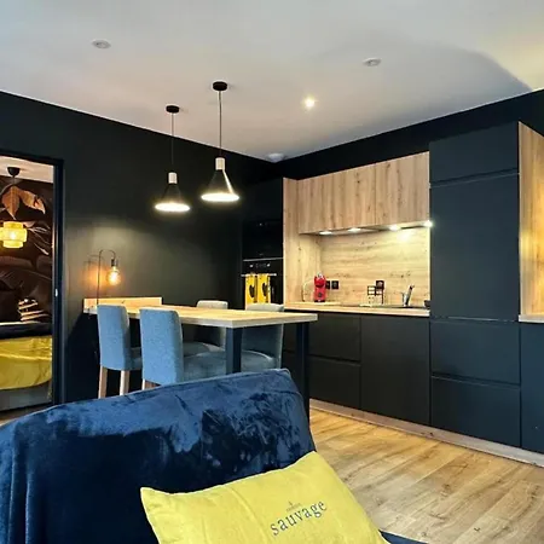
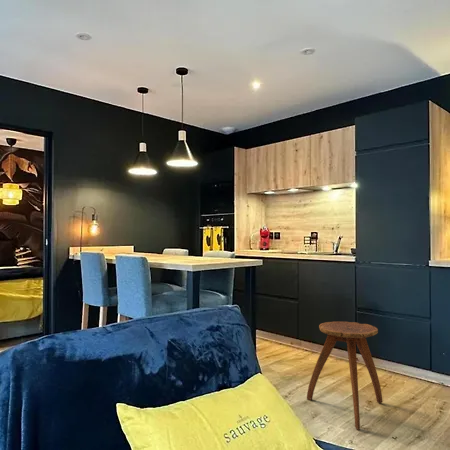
+ stool [306,321,383,431]
